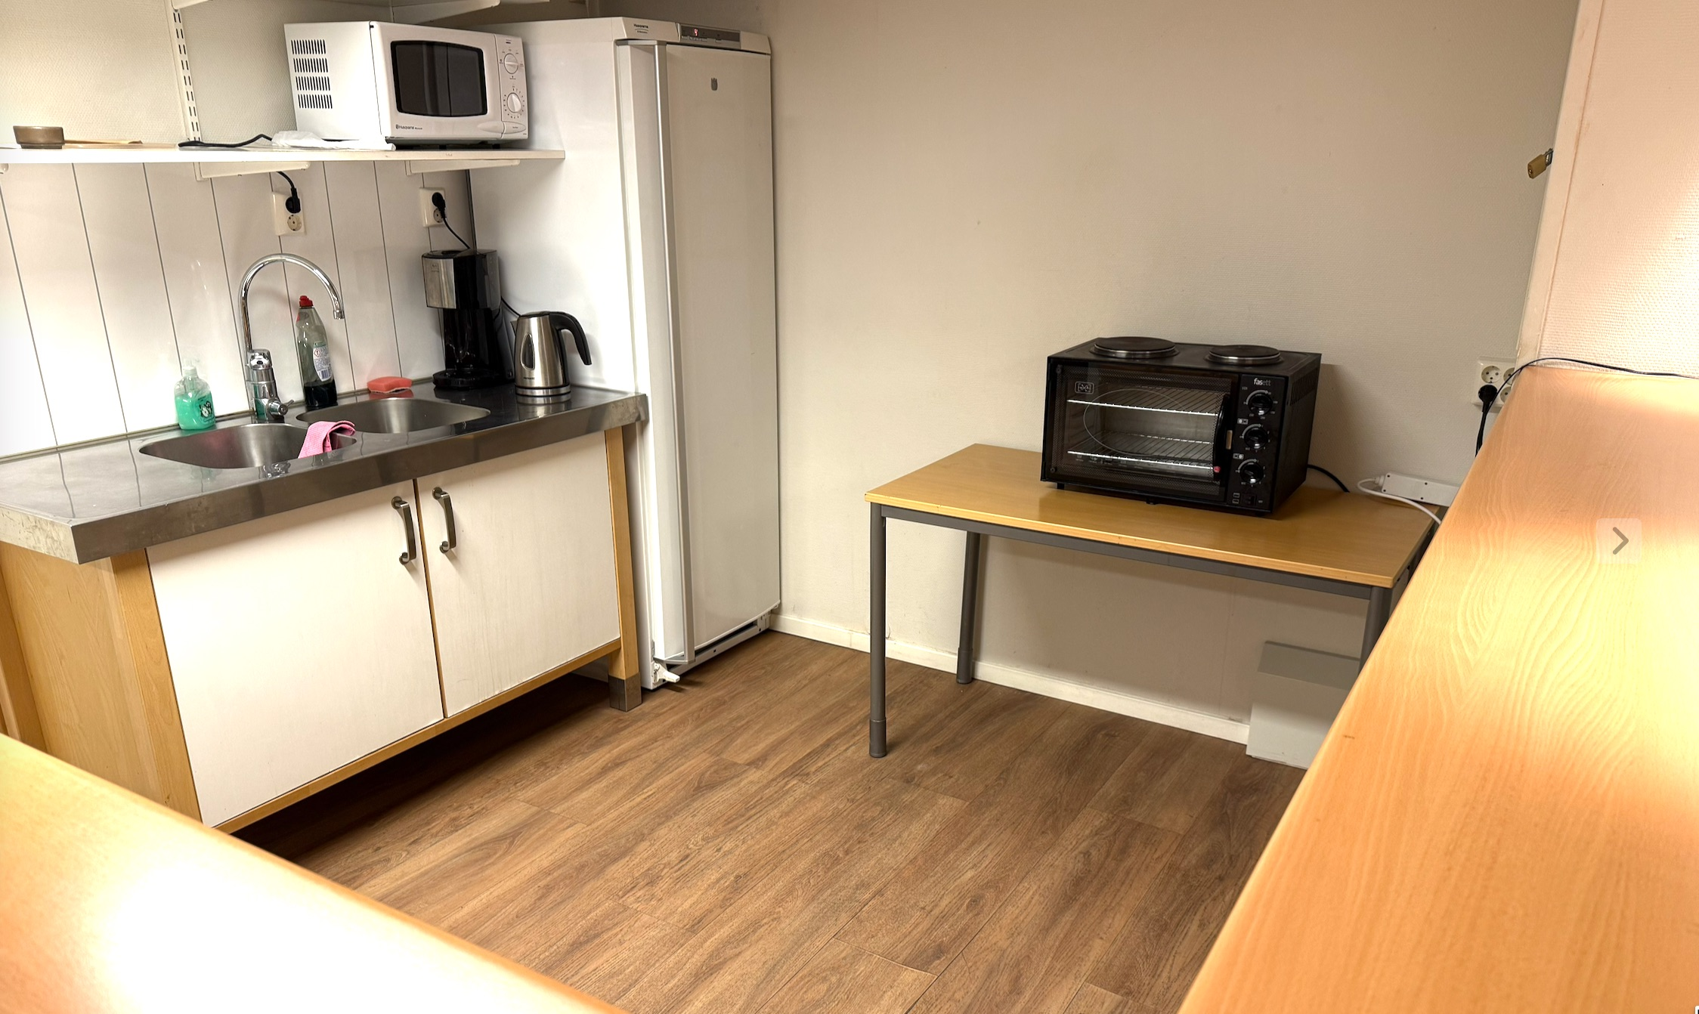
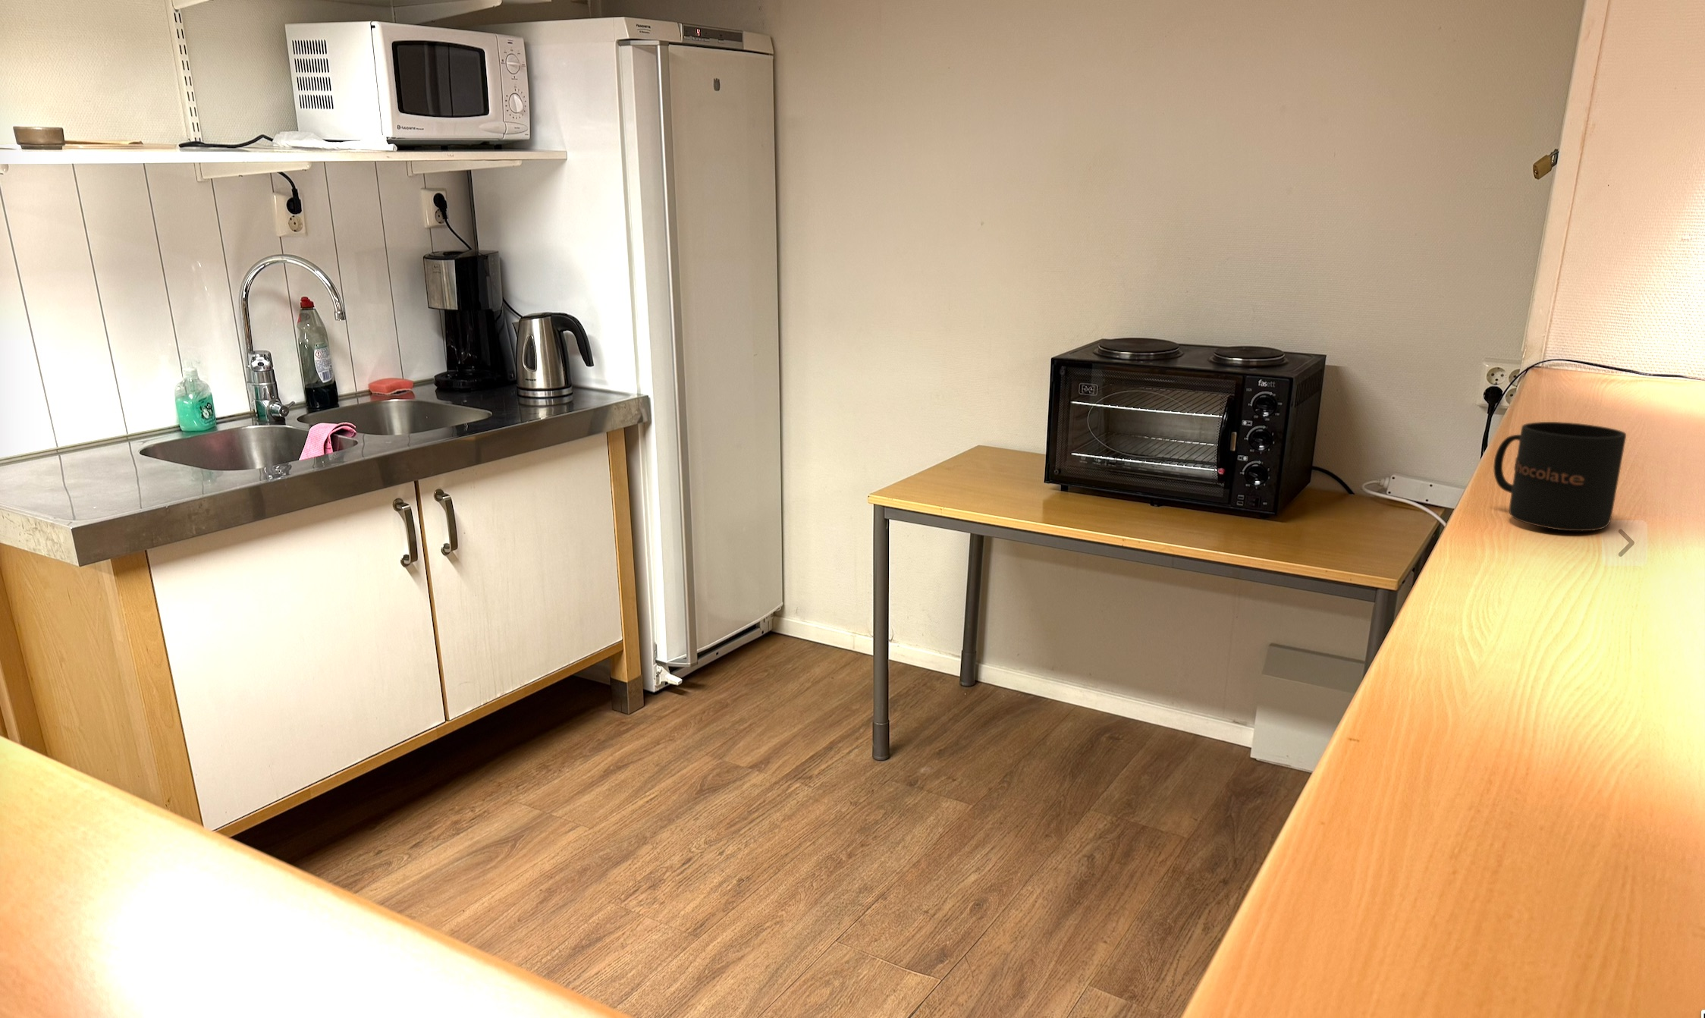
+ mug [1493,421,1627,532]
